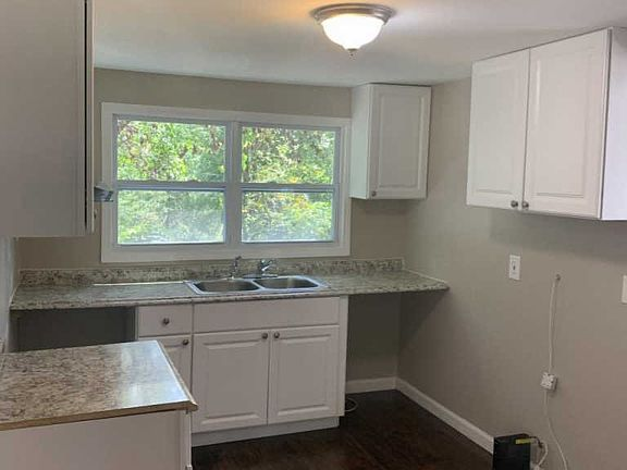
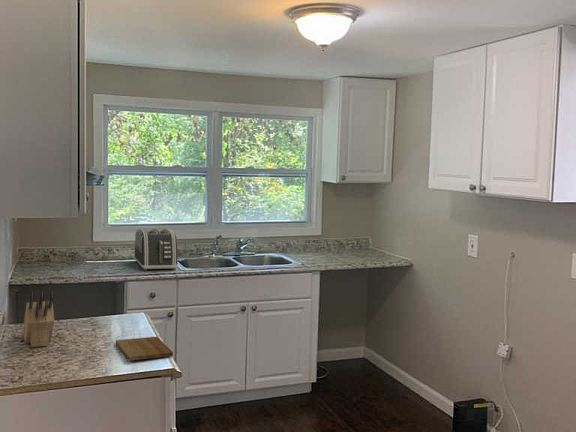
+ toaster [133,228,179,271]
+ cutting board [115,336,174,362]
+ knife block [22,291,55,348]
